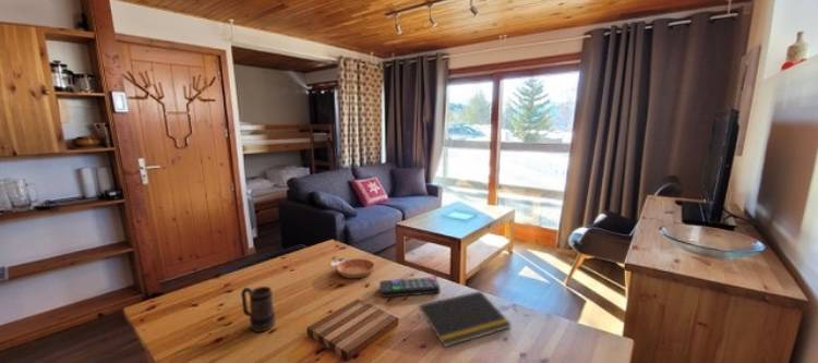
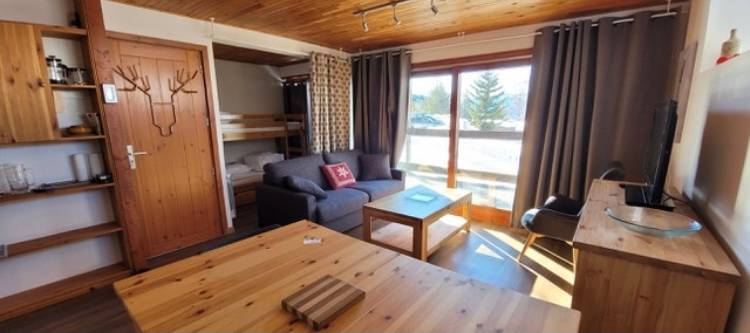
- saucer [336,258,376,279]
- notepad [417,290,513,348]
- mug [240,286,276,332]
- remote control [378,276,441,299]
